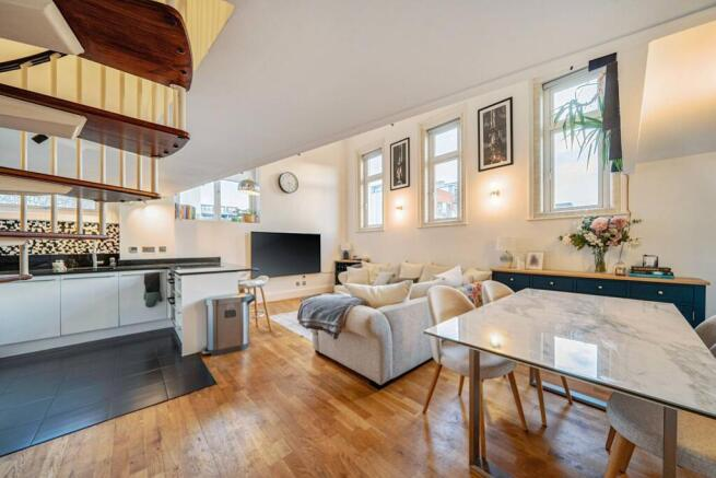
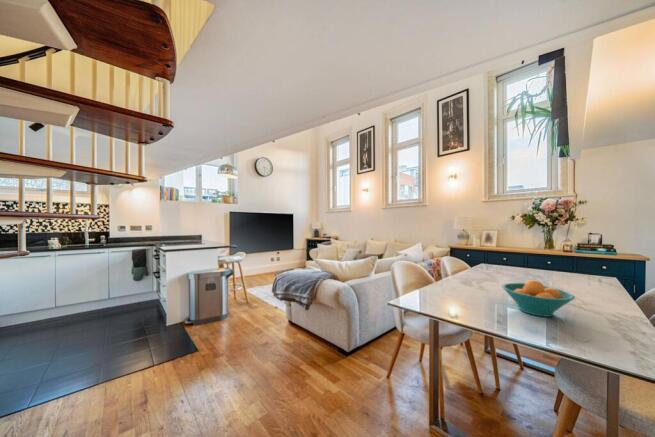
+ fruit bowl [501,279,576,318]
